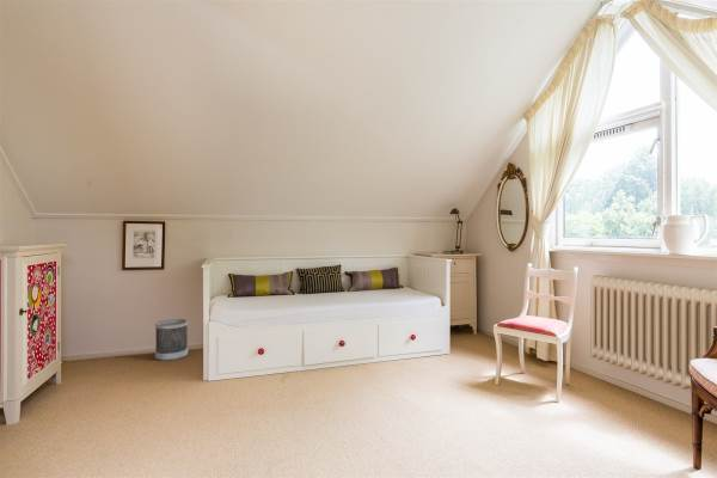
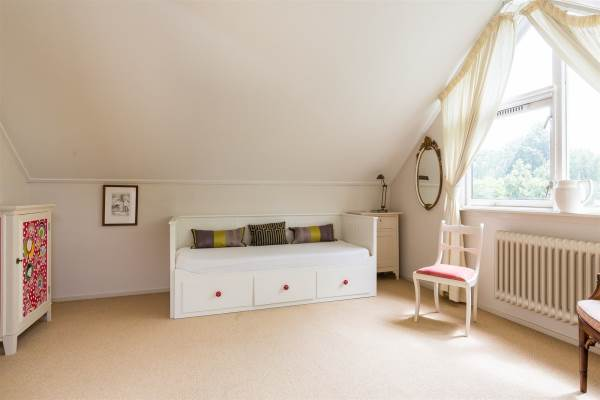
- wastebasket [154,318,189,362]
